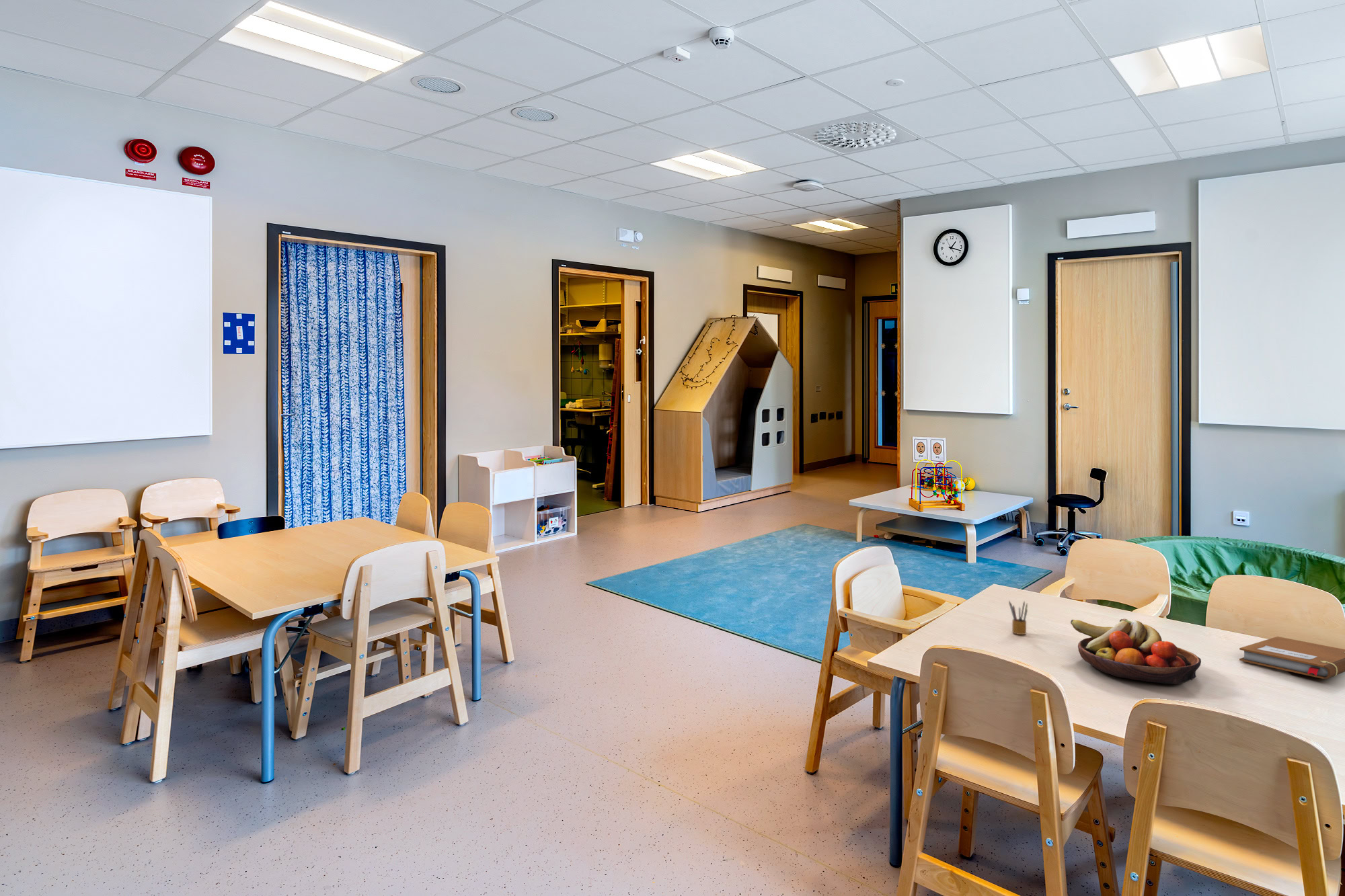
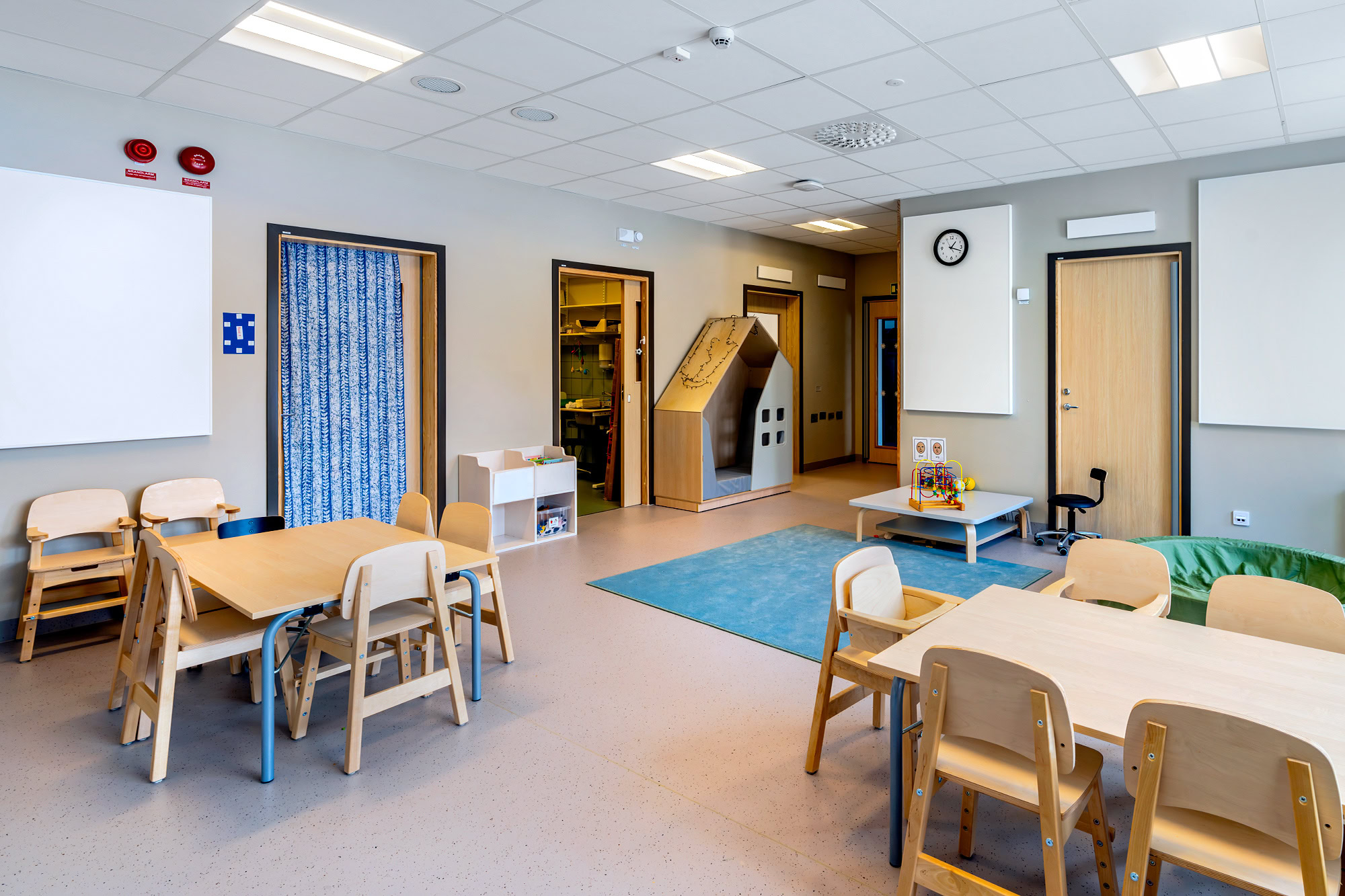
- notebook [1239,636,1345,680]
- pencil box [1008,600,1028,635]
- fruit bowl [1070,618,1202,685]
